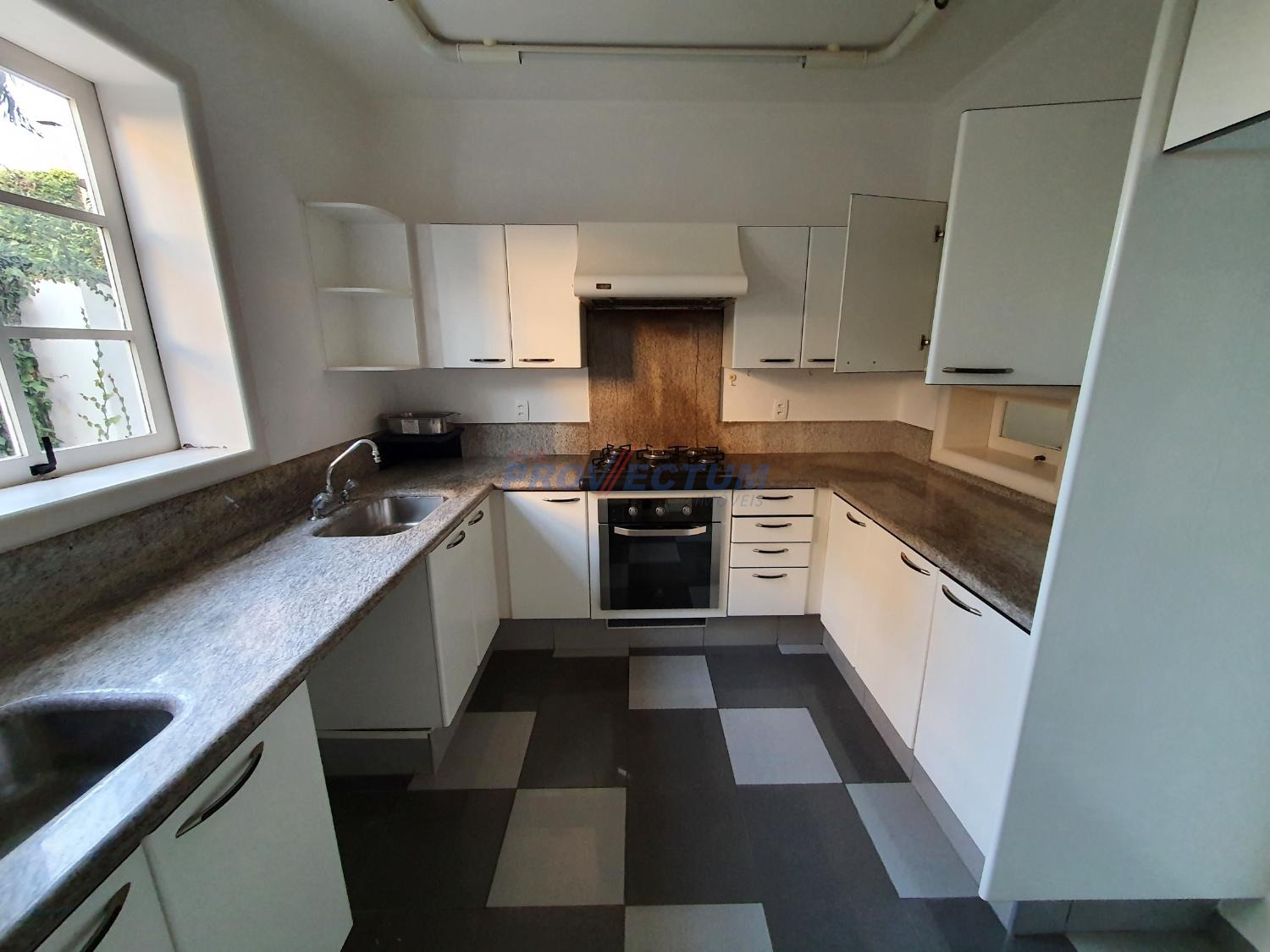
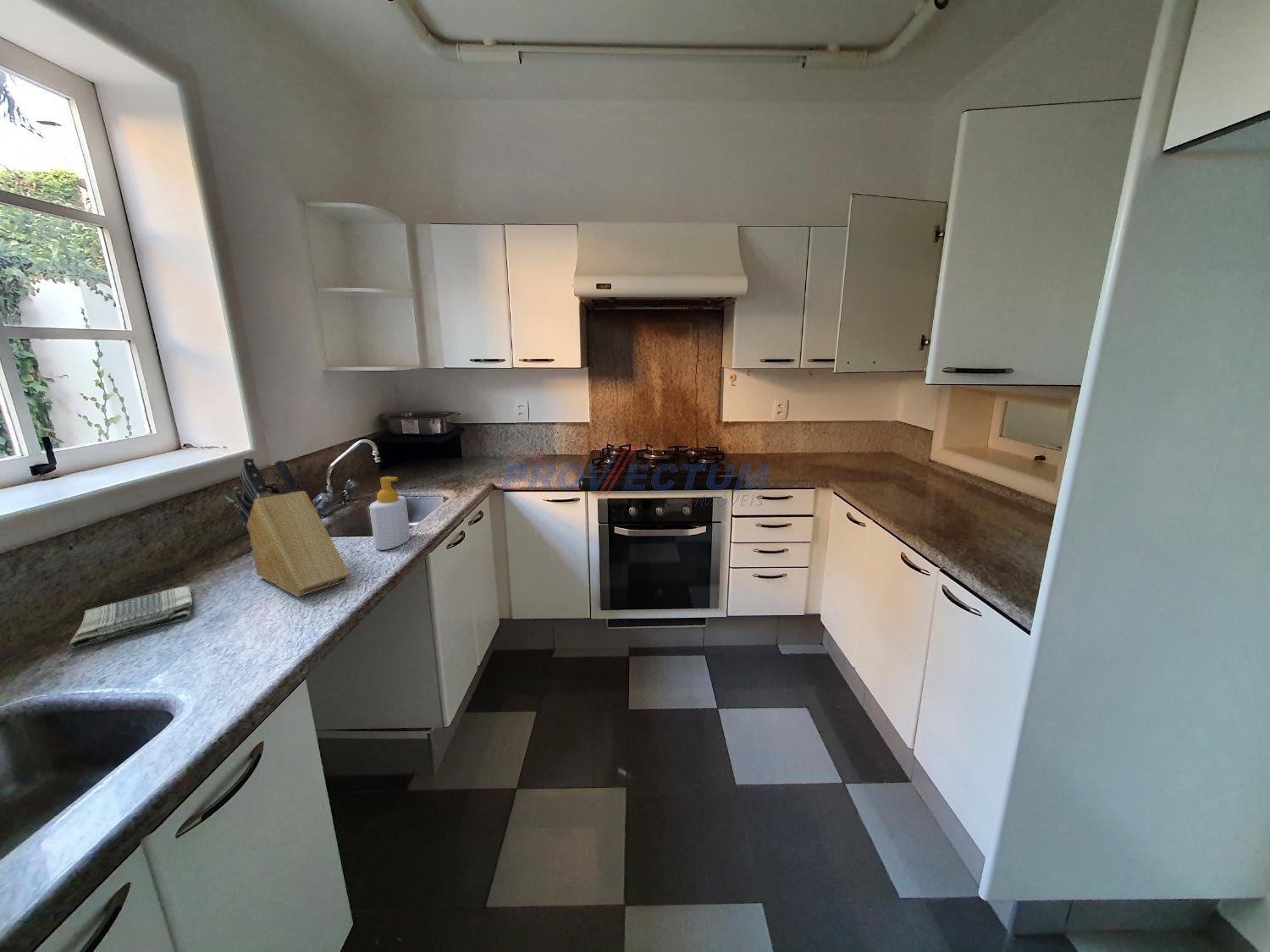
+ dish towel [69,585,193,649]
+ knife block [233,456,351,597]
+ soap bottle [368,476,411,551]
